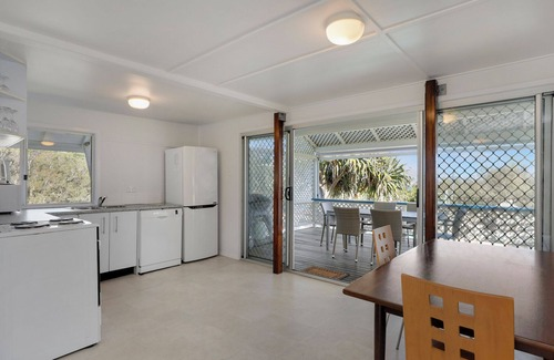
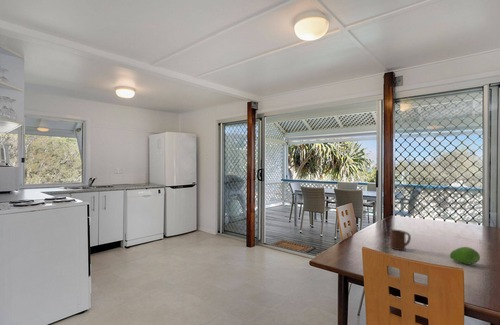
+ fruit [449,246,481,265]
+ cup [389,229,412,251]
